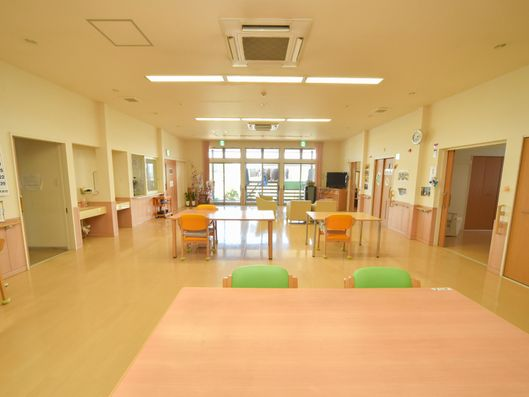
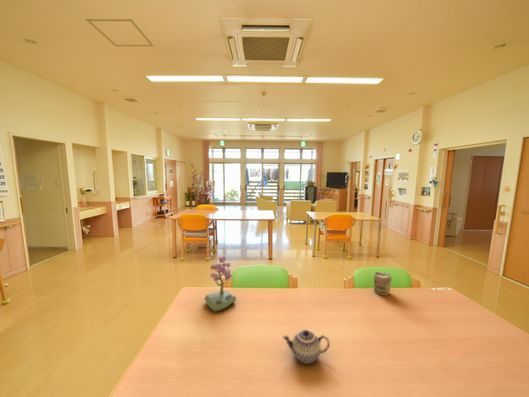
+ flowering plant [204,255,237,313]
+ jar [373,271,392,296]
+ teapot [282,329,331,365]
